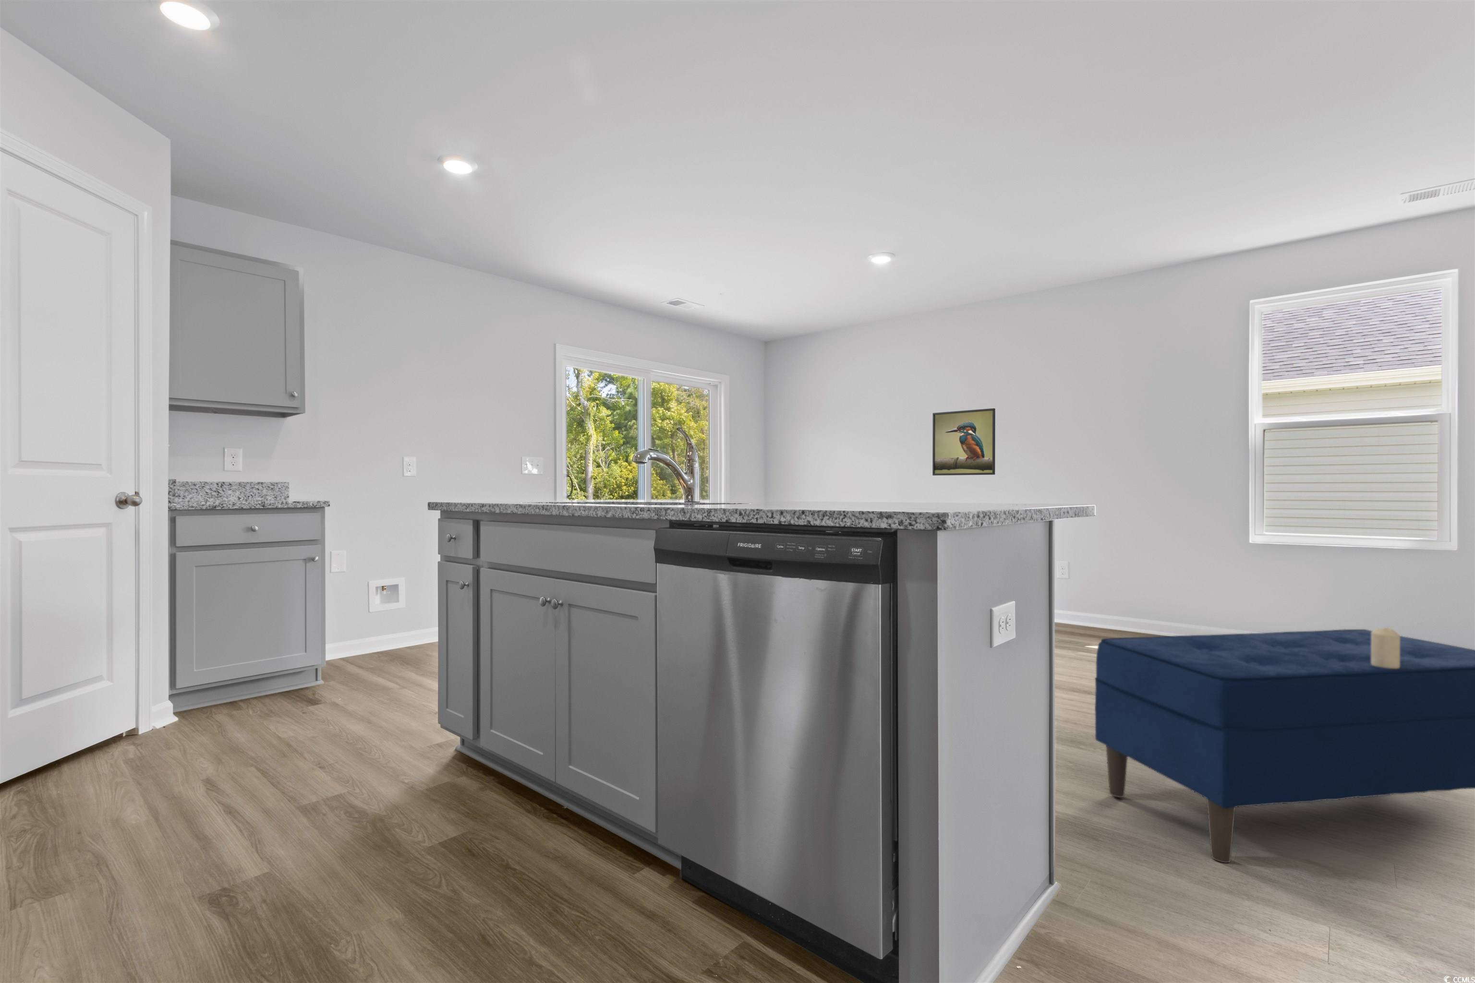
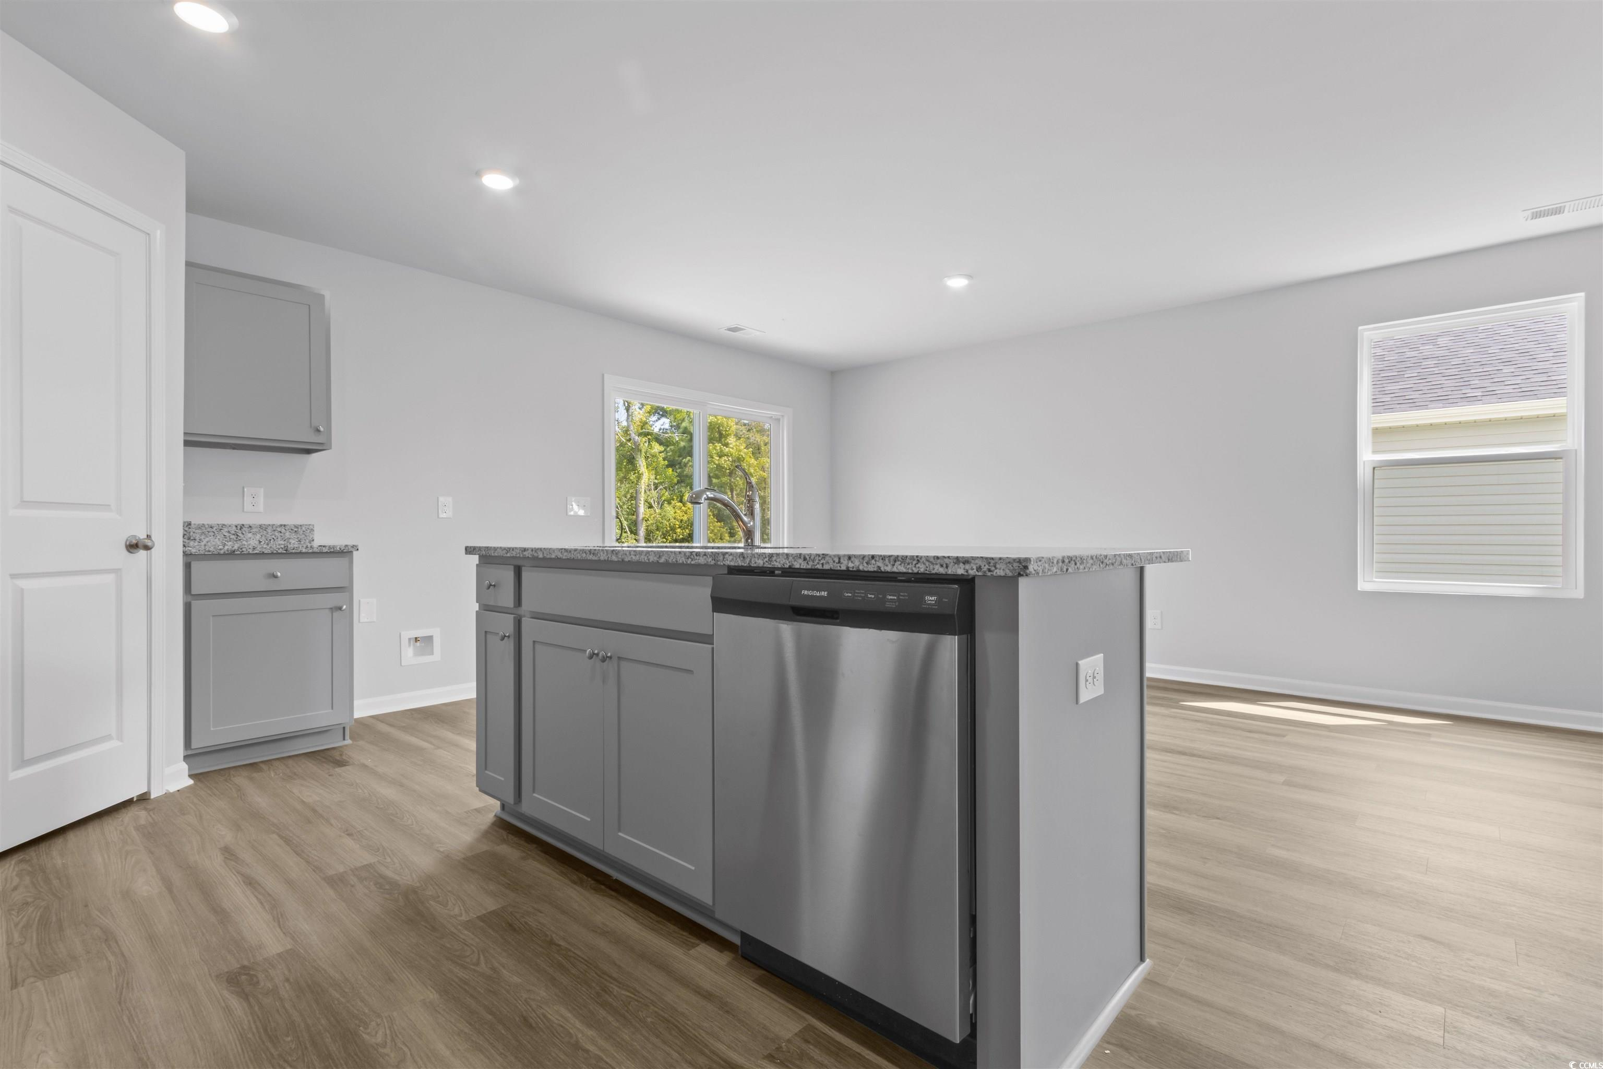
- candle [1372,628,1400,668]
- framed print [932,408,995,476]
- bench [1094,629,1475,863]
